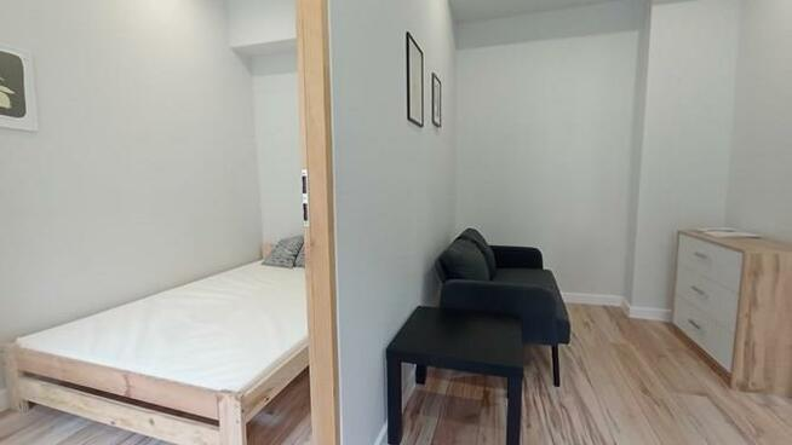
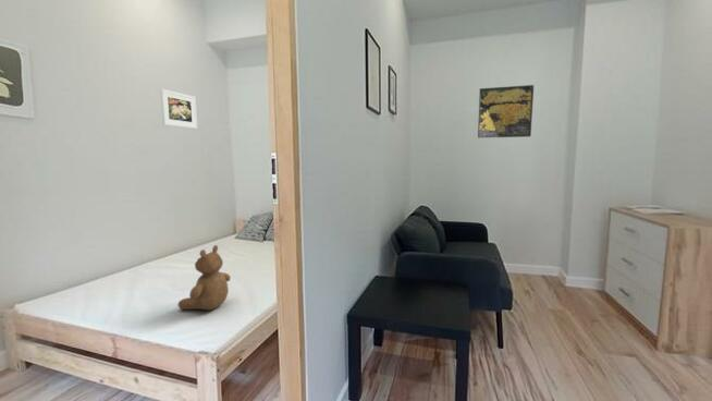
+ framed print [477,84,535,139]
+ teddy bear [177,244,232,311]
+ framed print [159,88,198,130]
